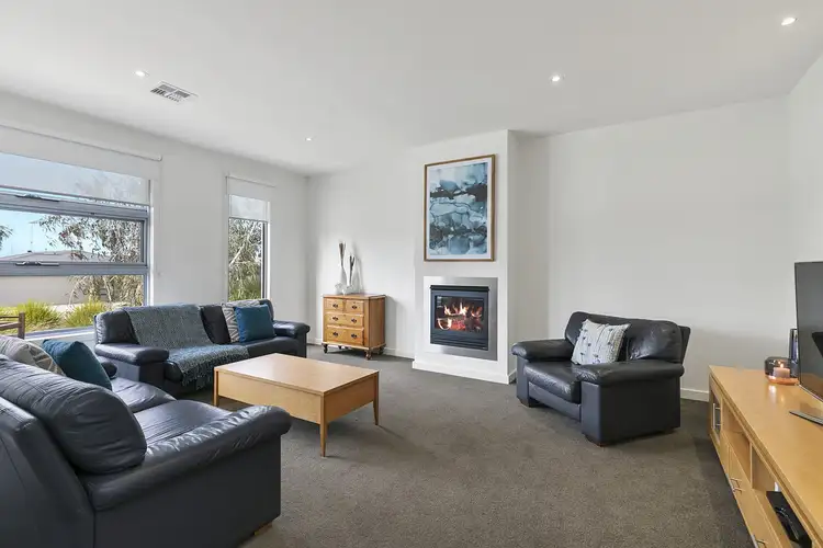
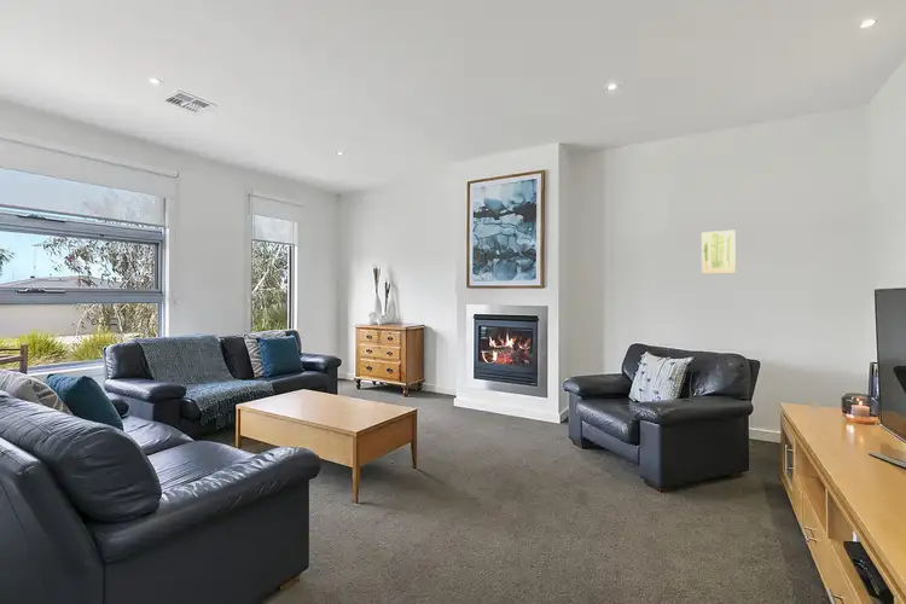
+ wall art [701,230,737,275]
